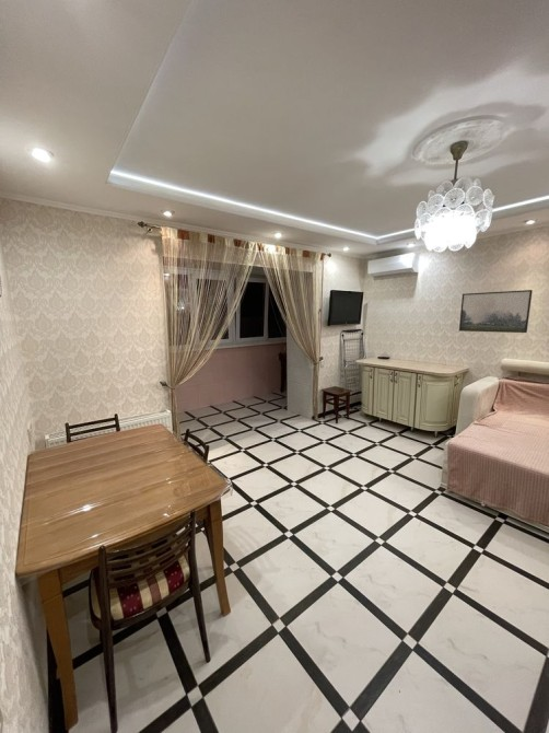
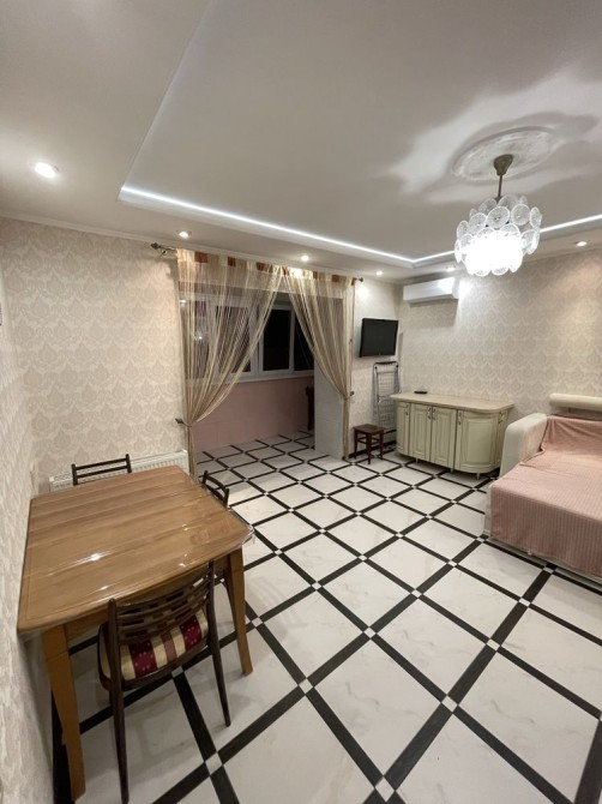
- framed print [458,289,534,334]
